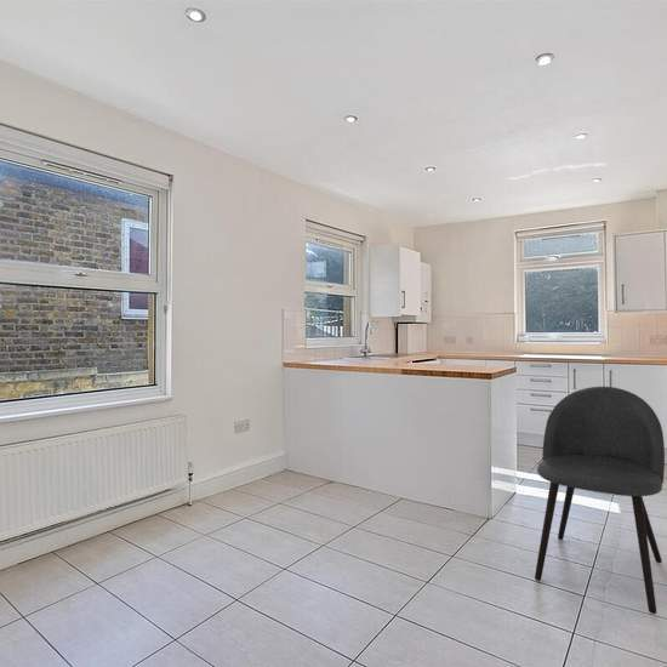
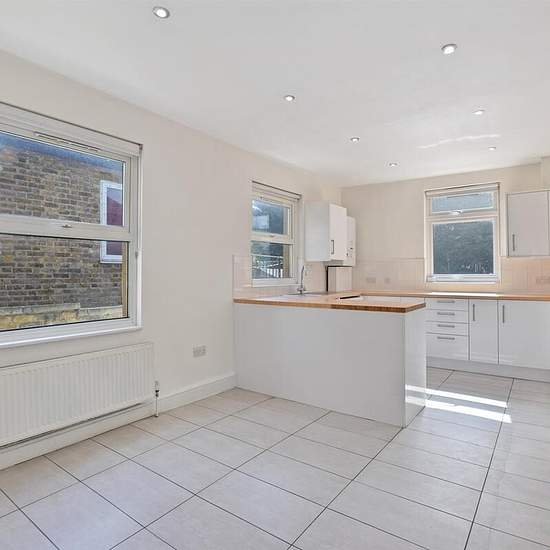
- dining chair [534,386,666,615]
